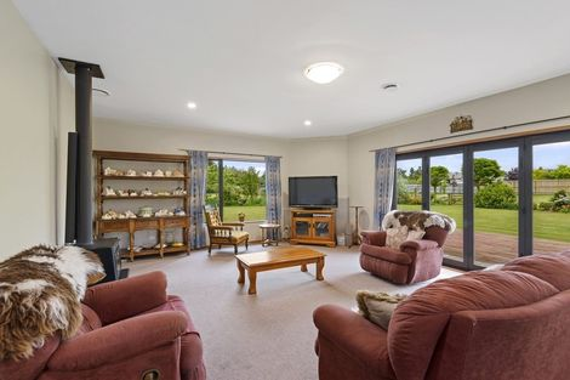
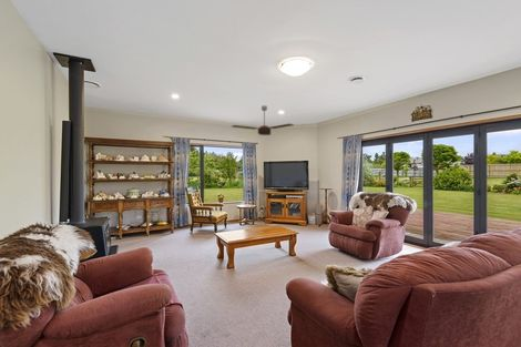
+ ceiling fan [231,104,295,136]
